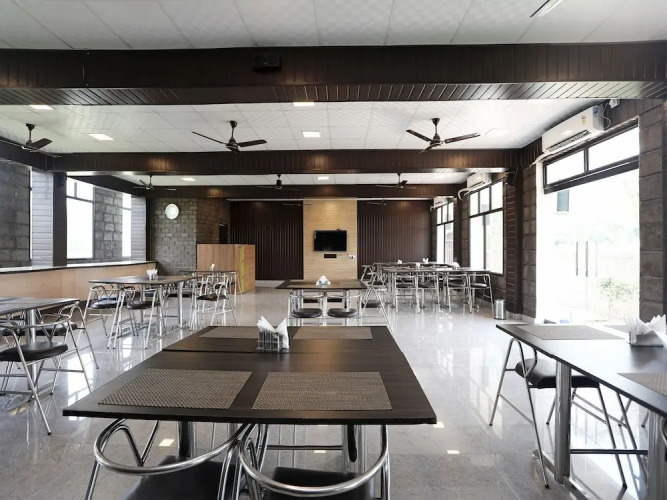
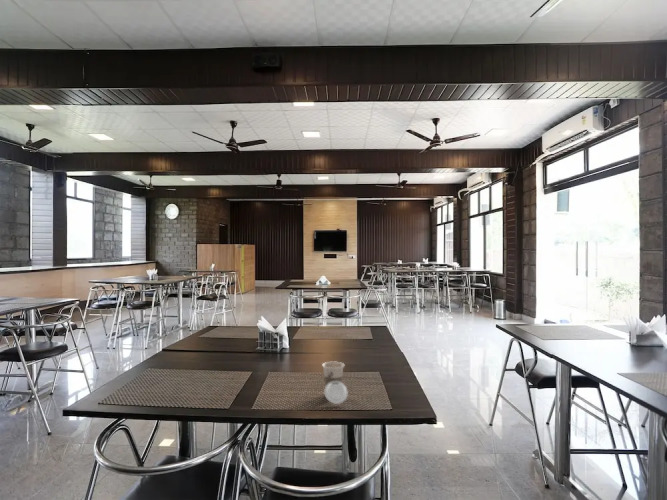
+ cup [321,361,349,405]
